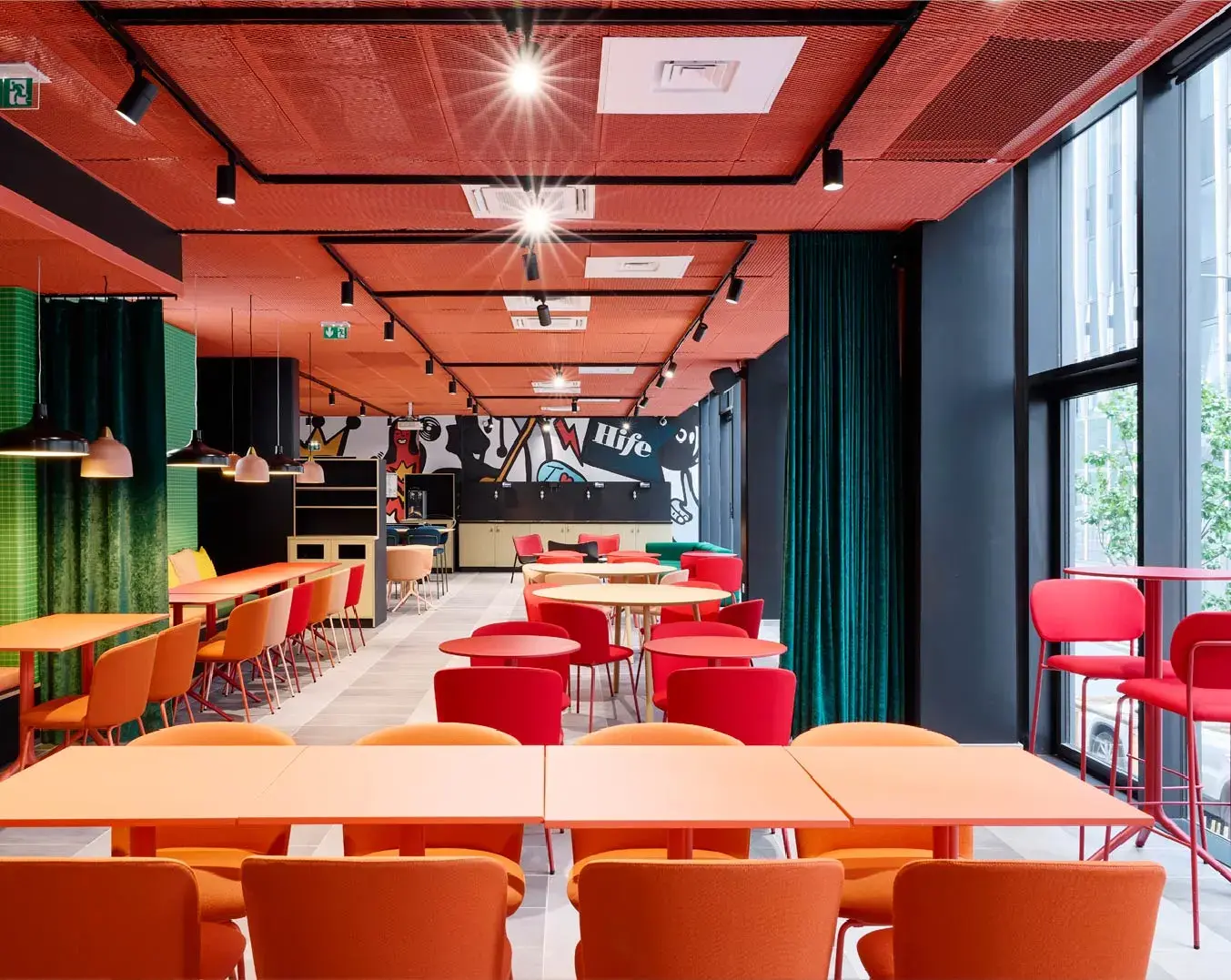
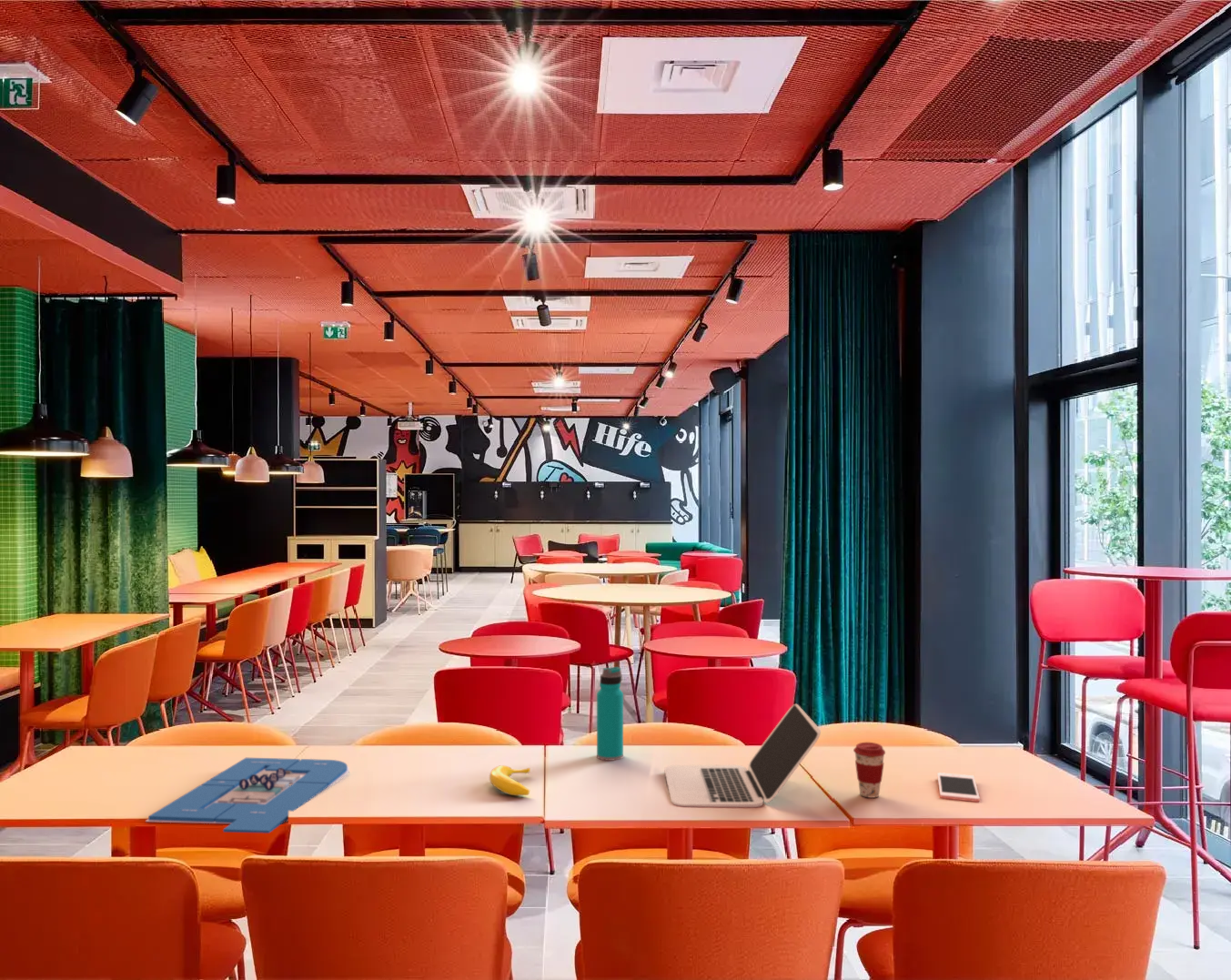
+ board game [145,757,350,834]
+ cell phone [936,772,981,803]
+ water bottle [596,666,624,762]
+ laptop [664,703,822,808]
+ banana [489,764,531,797]
+ coffee cup [853,742,886,799]
